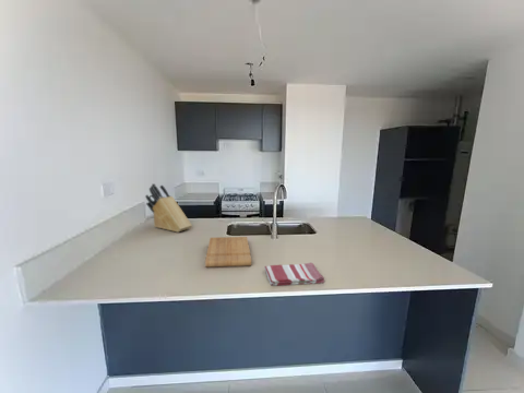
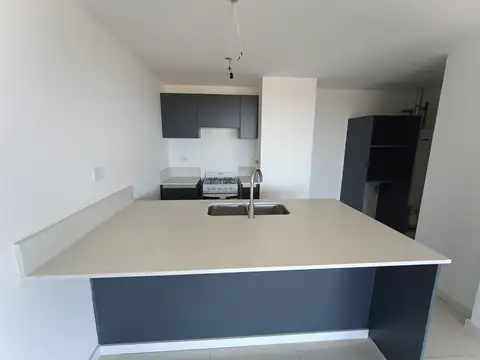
- dish towel [263,262,325,286]
- knife block [144,182,193,234]
- cutting board [204,236,252,269]
